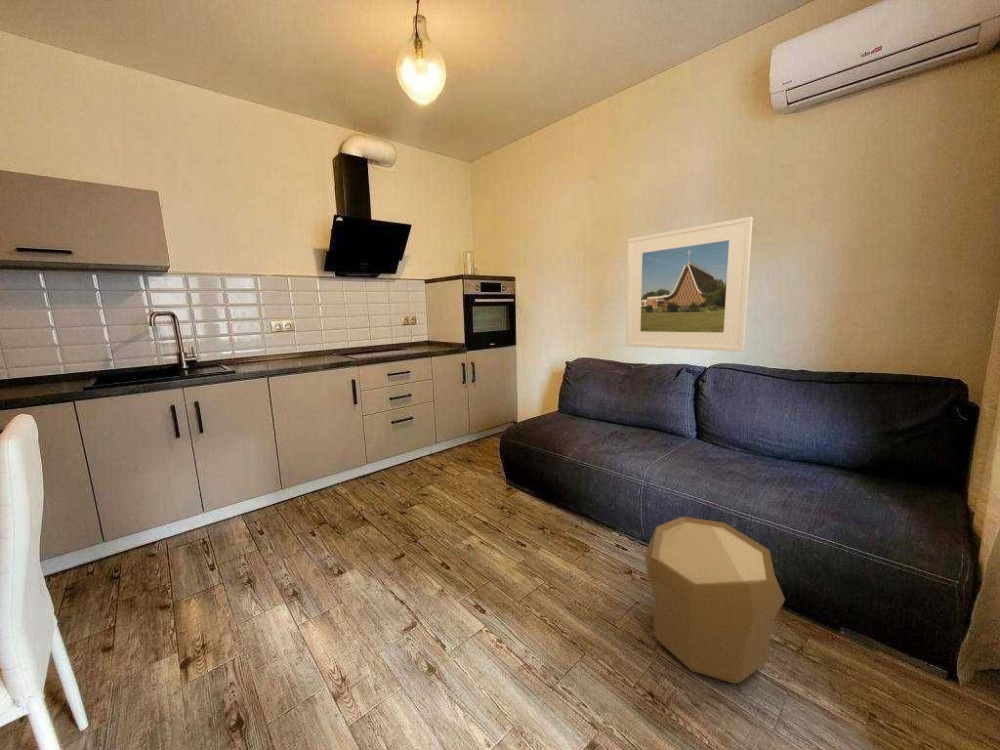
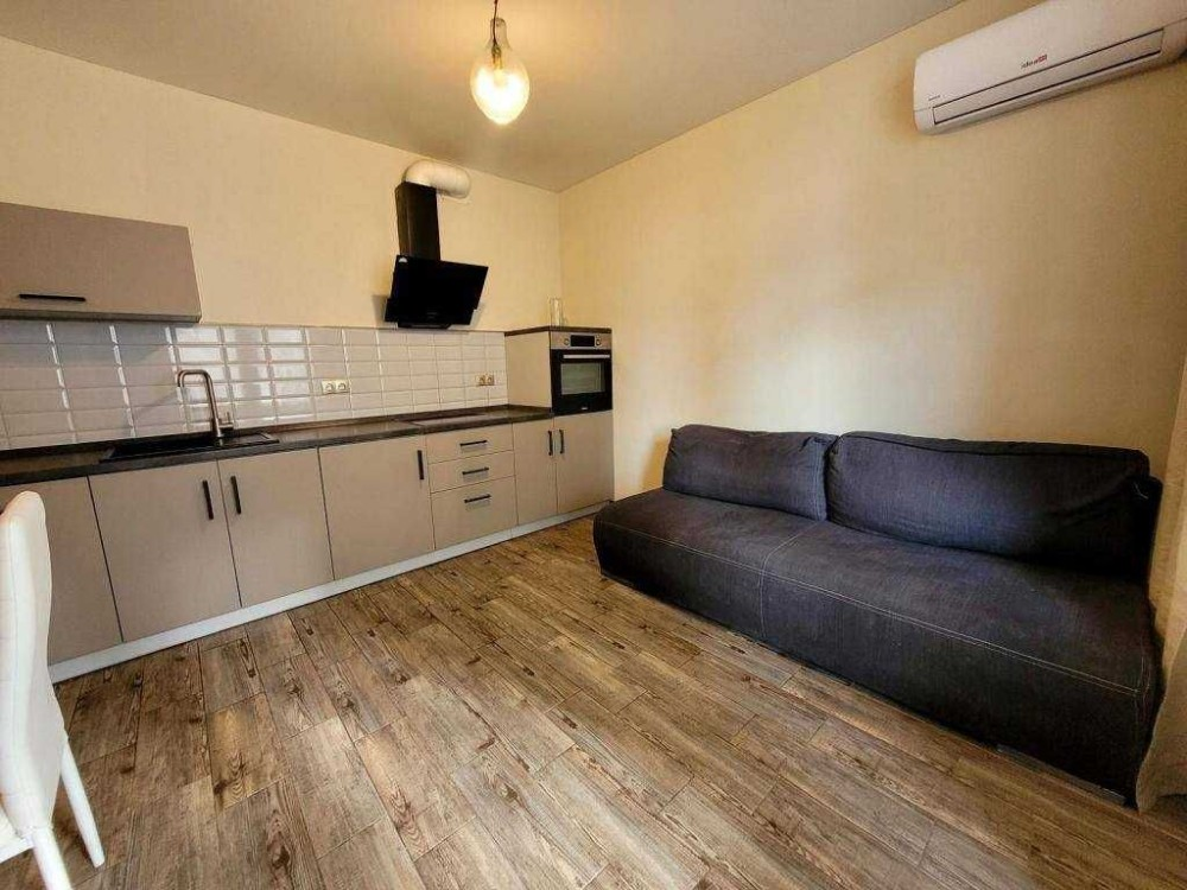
- pouf [643,515,786,685]
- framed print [625,216,754,352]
